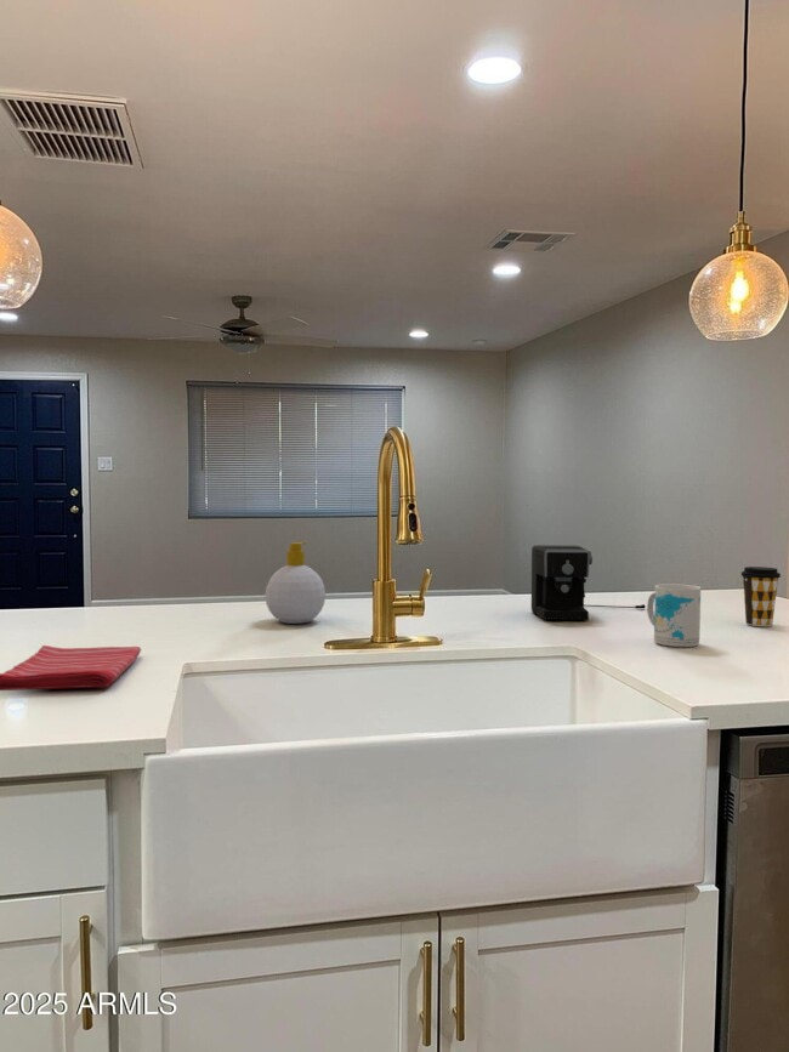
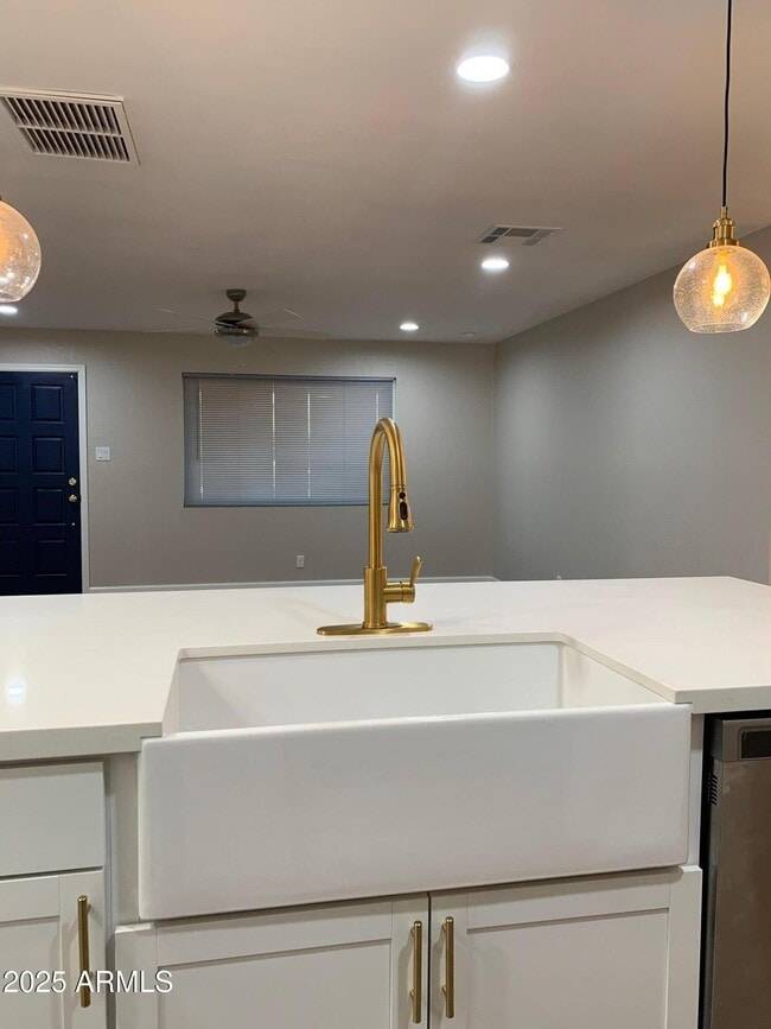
- mug [646,582,702,648]
- soap bottle [265,541,327,625]
- coffee cup [740,565,782,627]
- dish towel [0,644,142,692]
- coffee maker [530,544,647,621]
